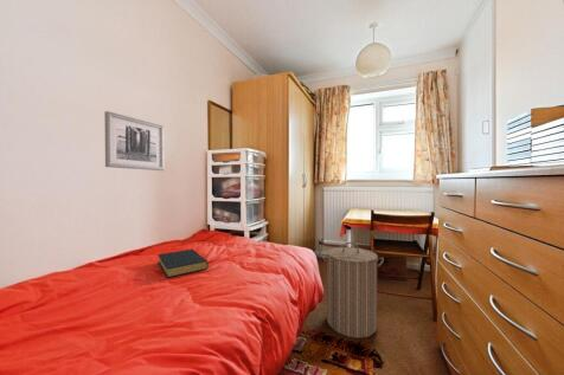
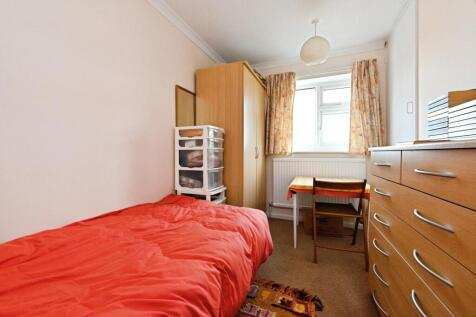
- laundry hamper [320,241,385,340]
- hardback book [156,248,209,279]
- wall art [103,110,166,172]
